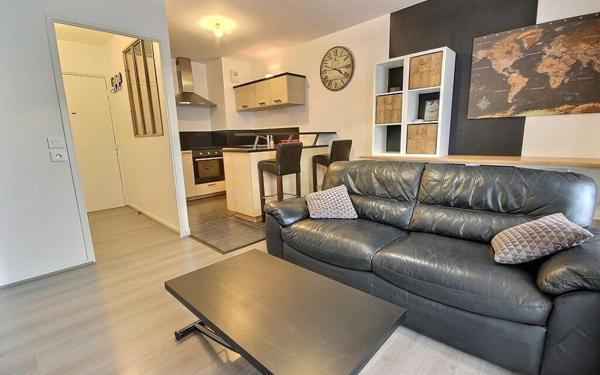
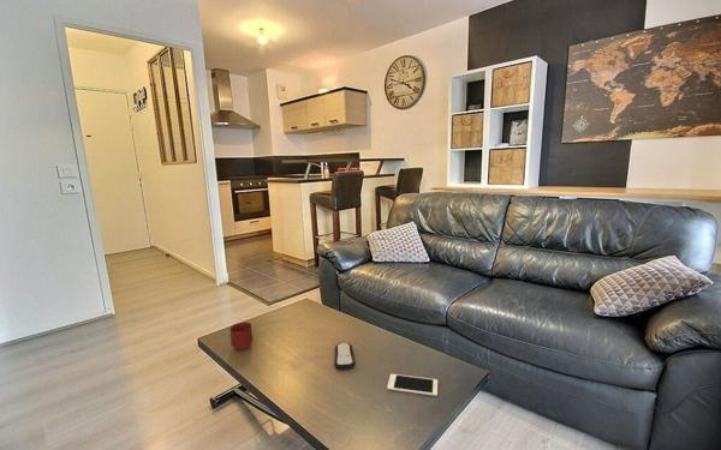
+ remote control [334,341,356,371]
+ cell phone [386,373,439,397]
+ mug [228,322,254,352]
